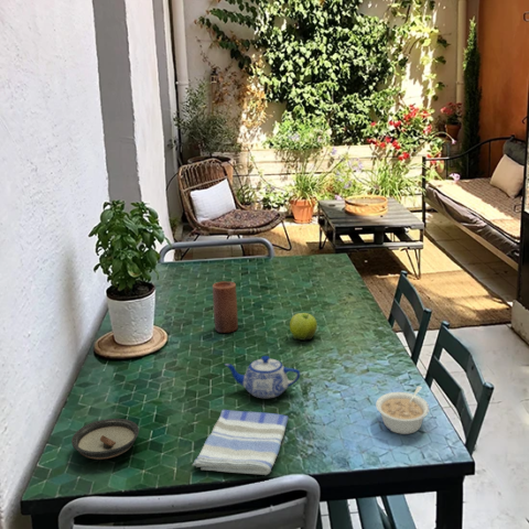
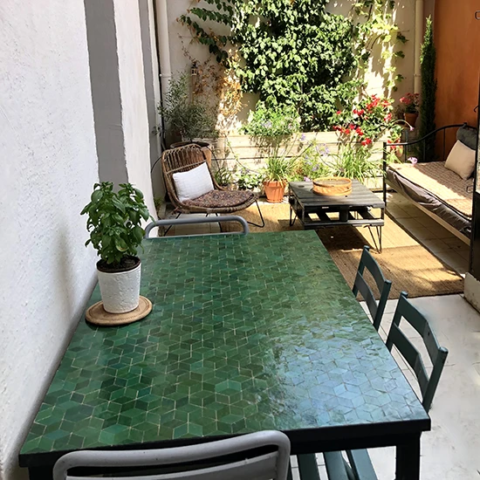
- legume [375,385,431,435]
- candle [212,281,239,334]
- teapot [224,355,301,399]
- dish towel [192,409,290,476]
- saucer [71,418,140,461]
- fruit [289,312,319,342]
